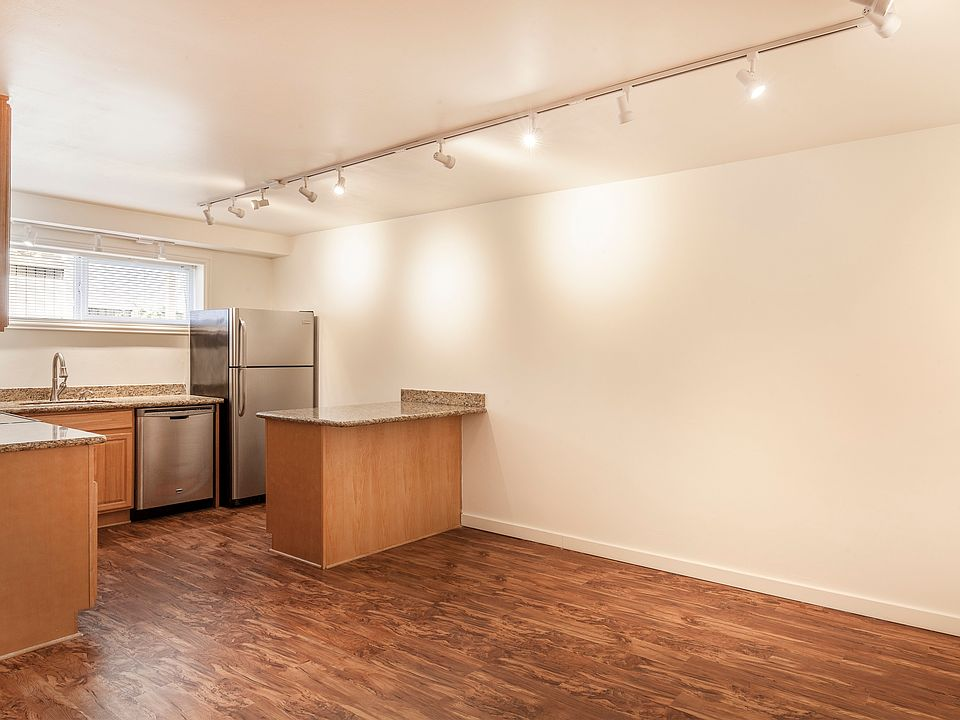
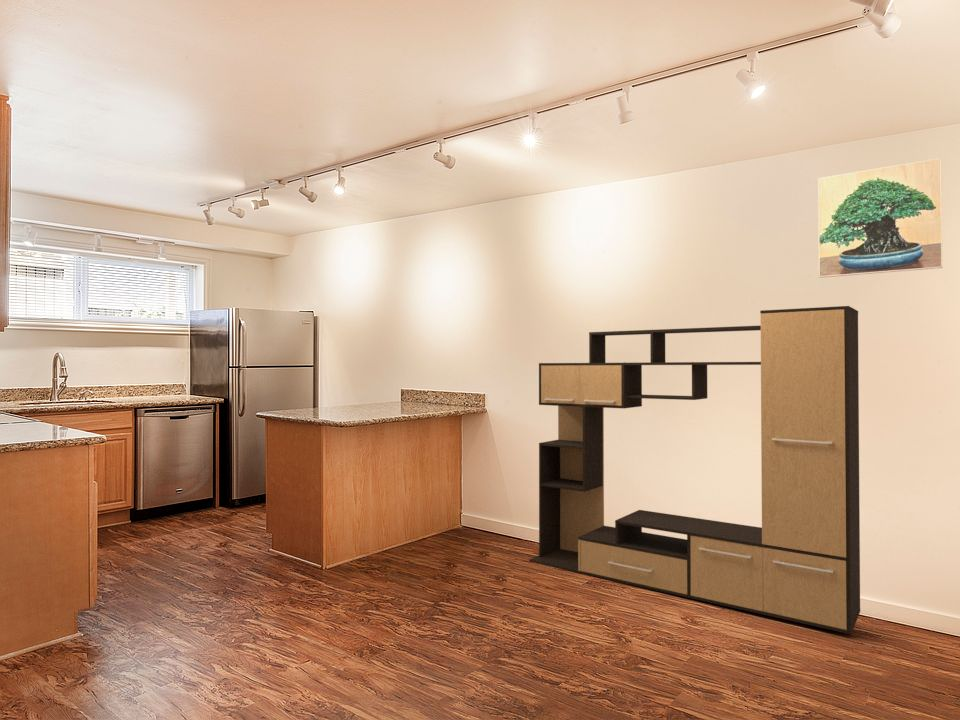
+ media console [528,305,861,635]
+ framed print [817,157,943,279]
